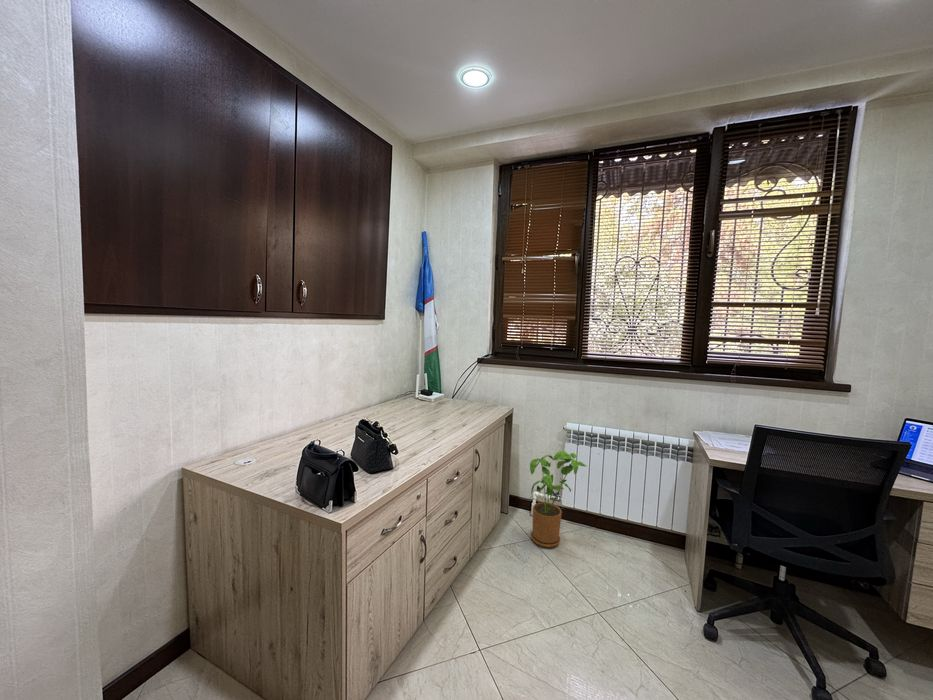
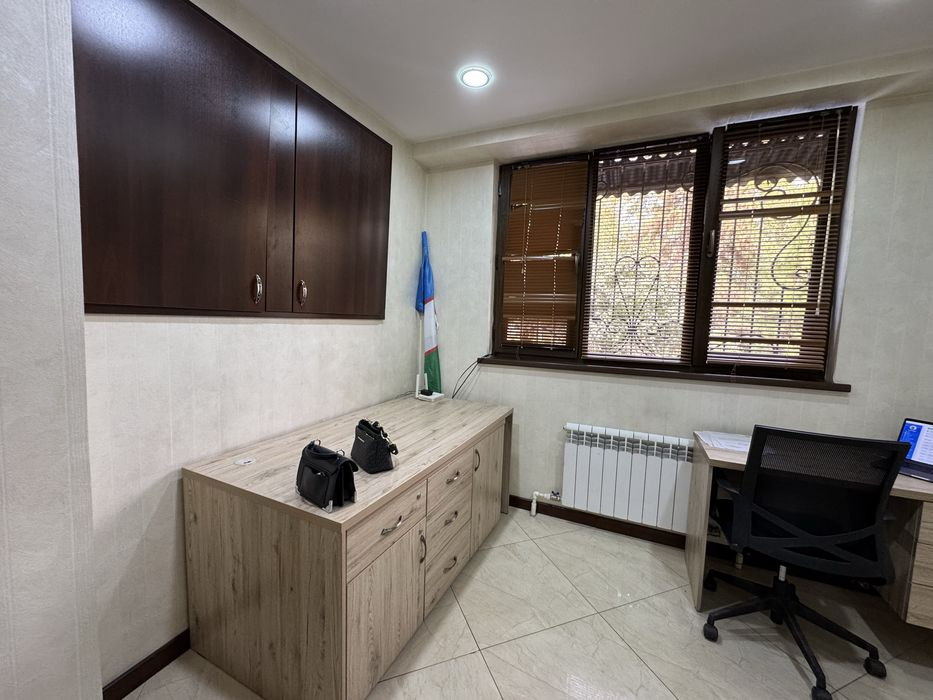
- house plant [529,450,588,549]
